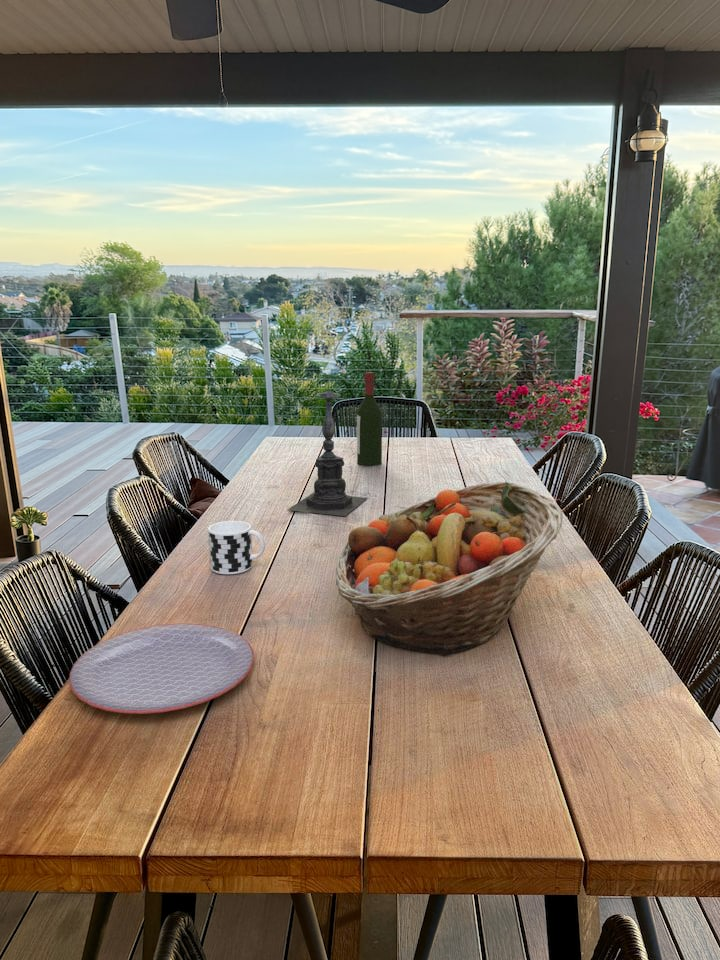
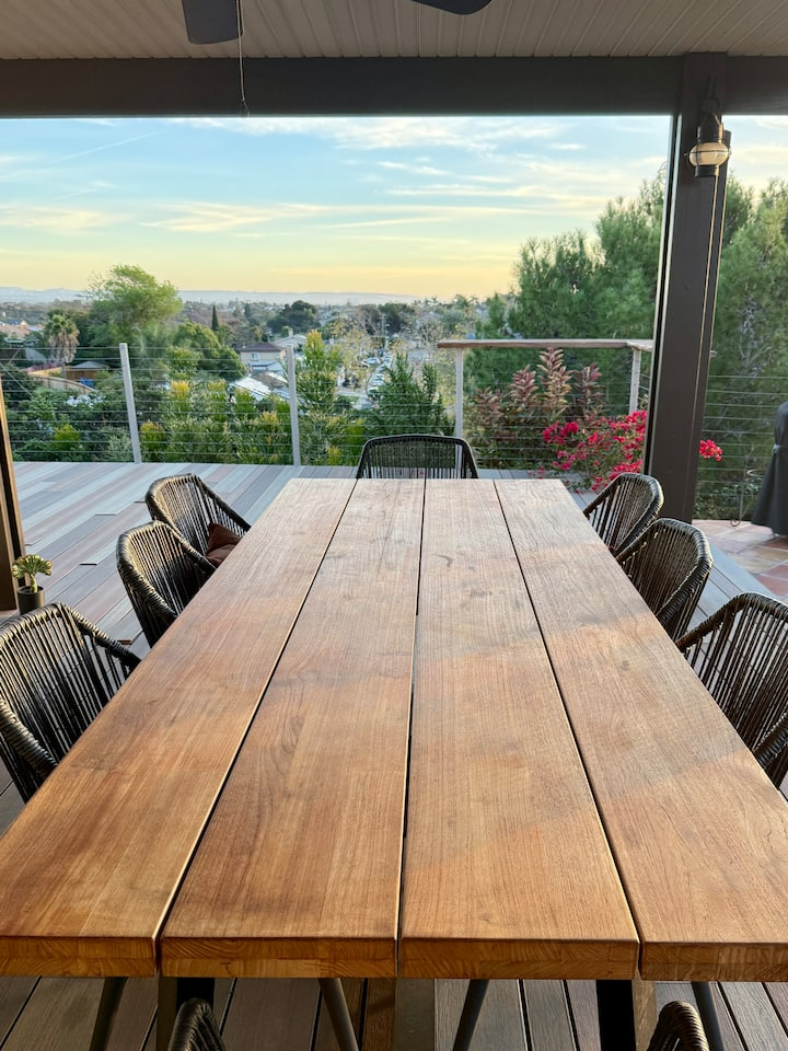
- fruit basket [335,481,564,656]
- candle holder [287,374,368,517]
- plate [68,622,255,715]
- cup [207,520,266,575]
- wine bottle [356,371,383,467]
